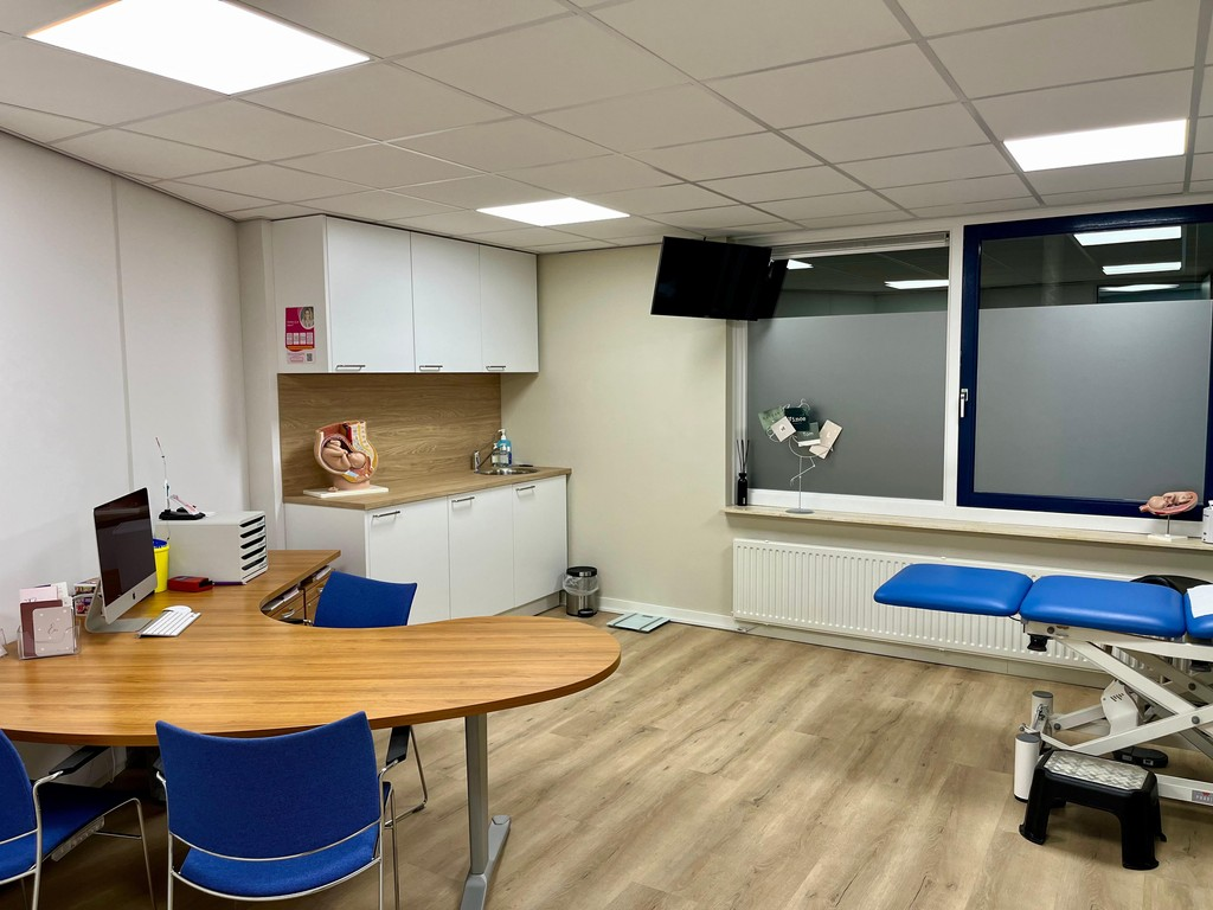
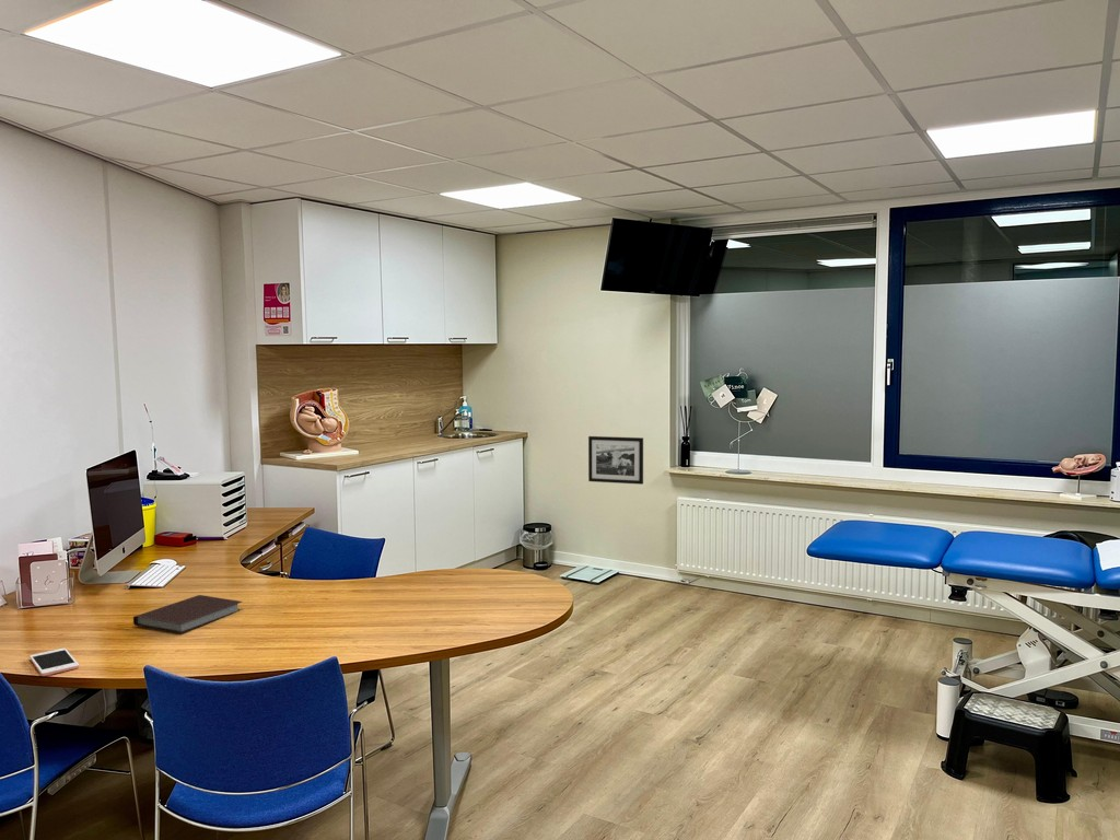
+ picture frame [587,435,644,486]
+ notebook [132,594,243,635]
+ cell phone [28,648,80,677]
